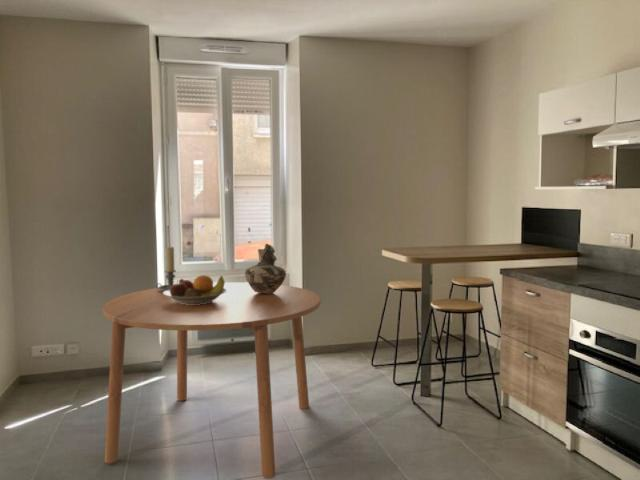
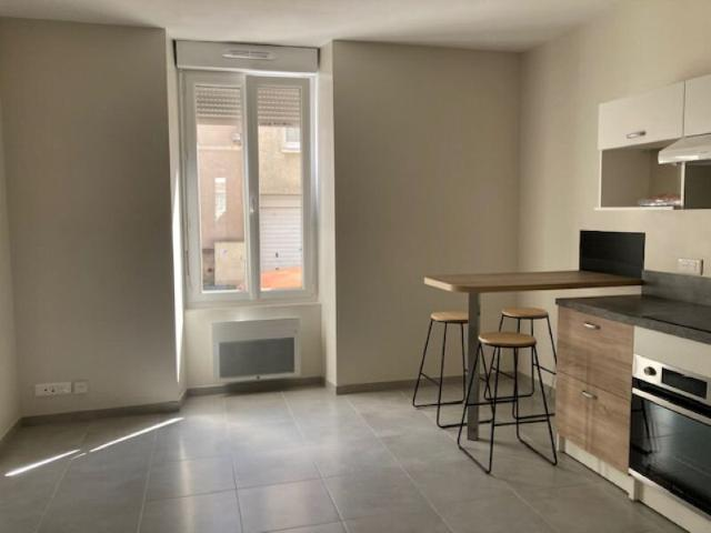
- vase [244,243,287,294]
- candle holder [155,245,177,291]
- fruit bowl [163,274,227,305]
- dining table [102,281,321,479]
